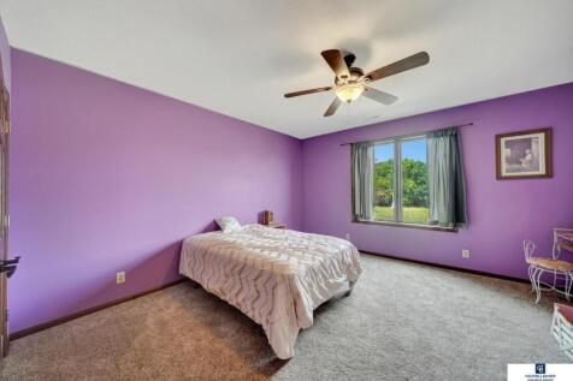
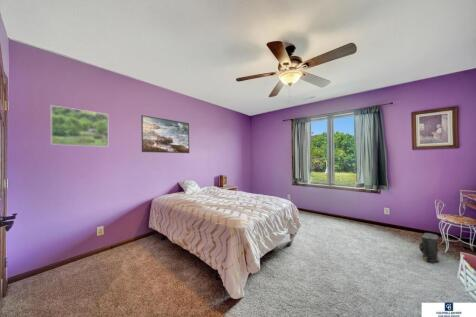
+ bag [418,232,441,263]
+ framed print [50,104,109,148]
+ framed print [140,114,190,154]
